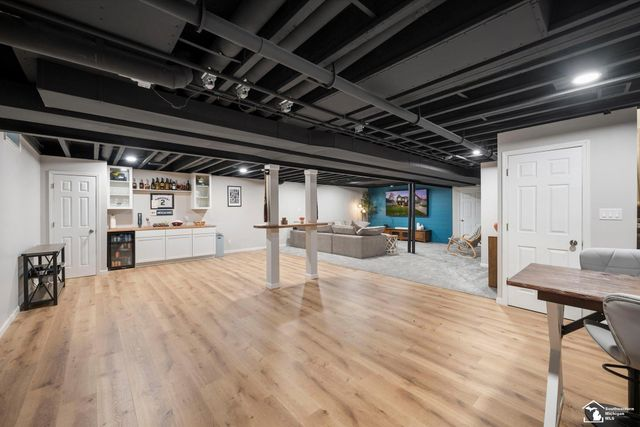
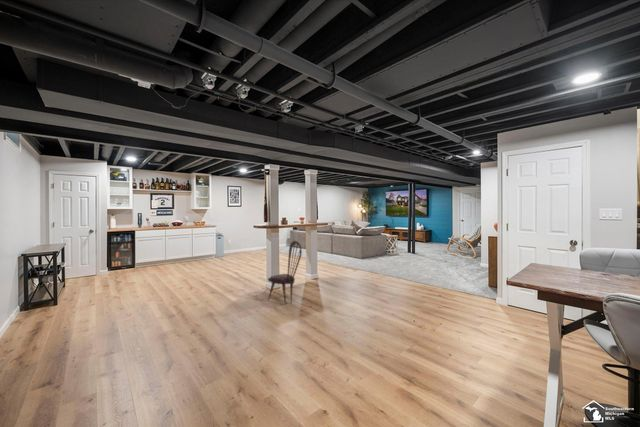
+ dining chair [267,240,303,306]
